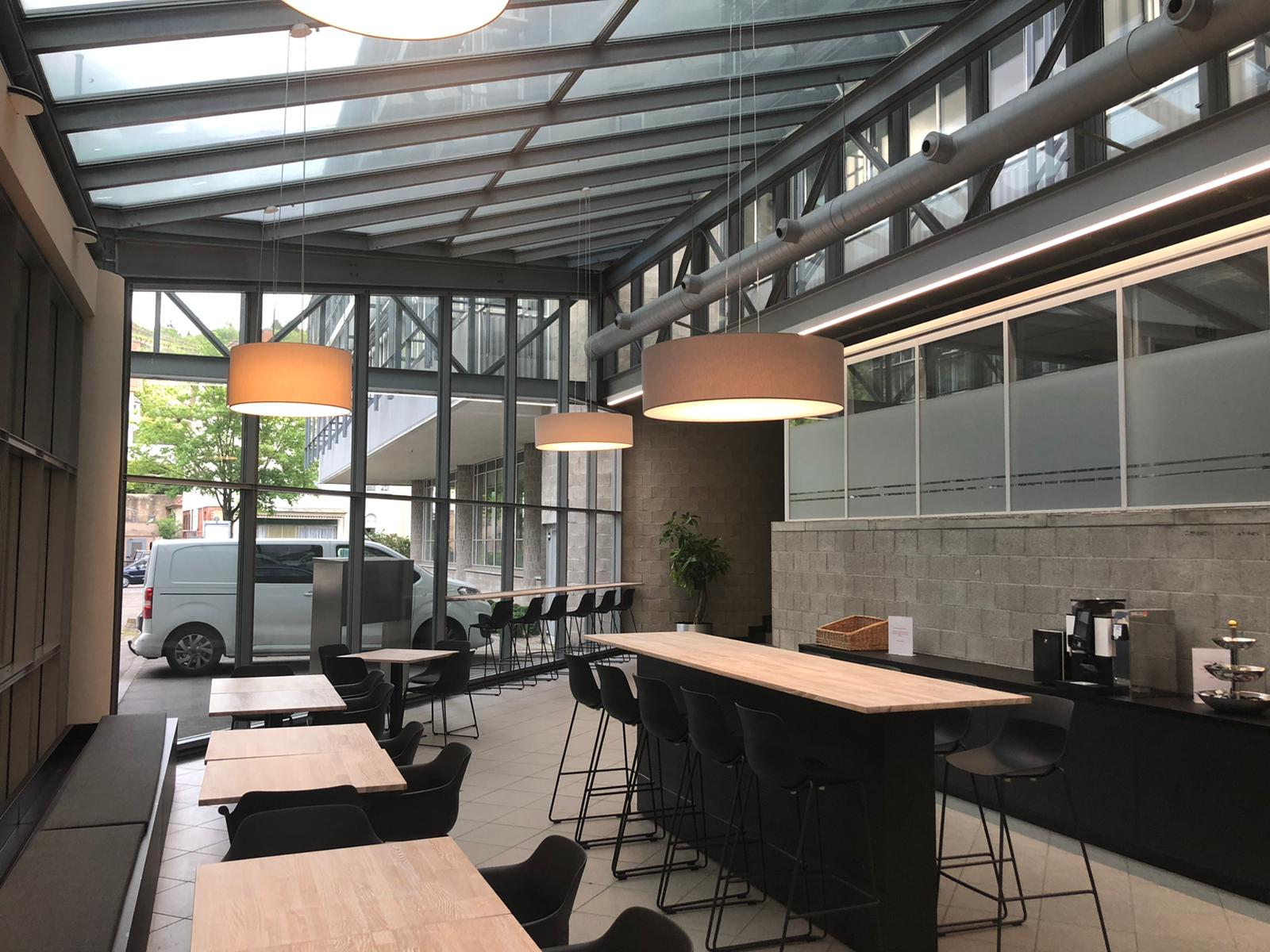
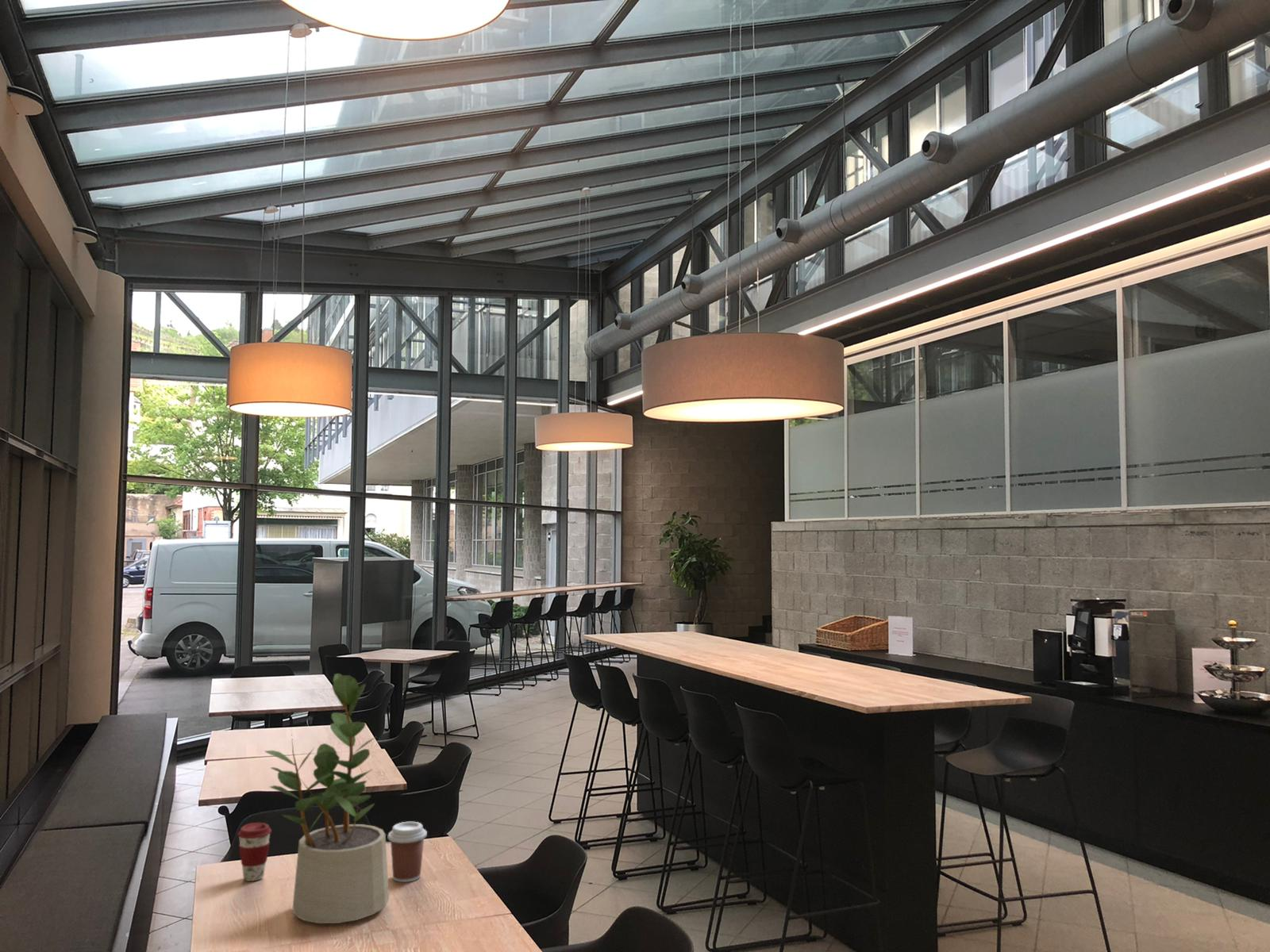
+ coffee cup [387,821,428,883]
+ potted plant [264,673,390,924]
+ coffee cup [237,822,272,882]
